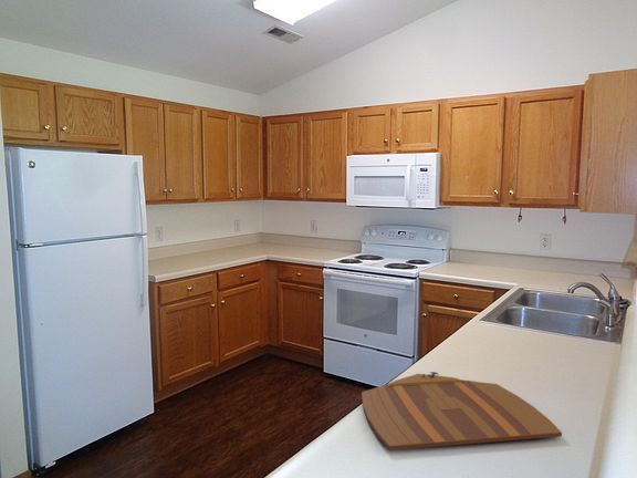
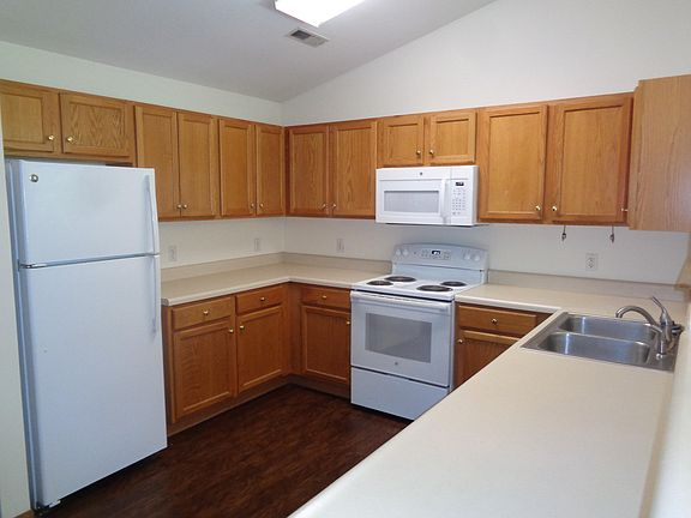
- cutting board [361,371,563,451]
